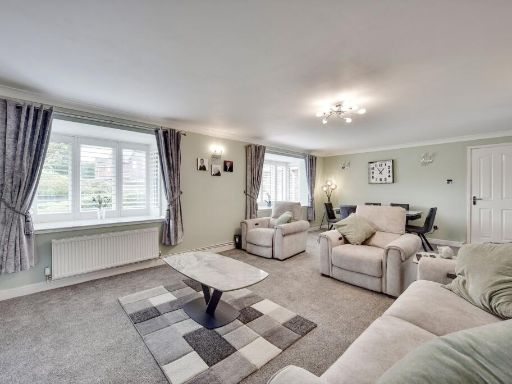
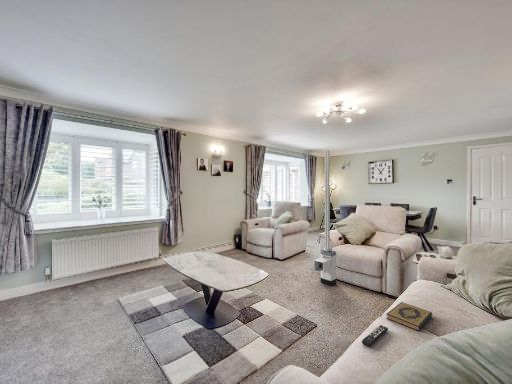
+ remote control [361,324,389,348]
+ hardback book [385,301,433,332]
+ antenna [313,148,337,287]
